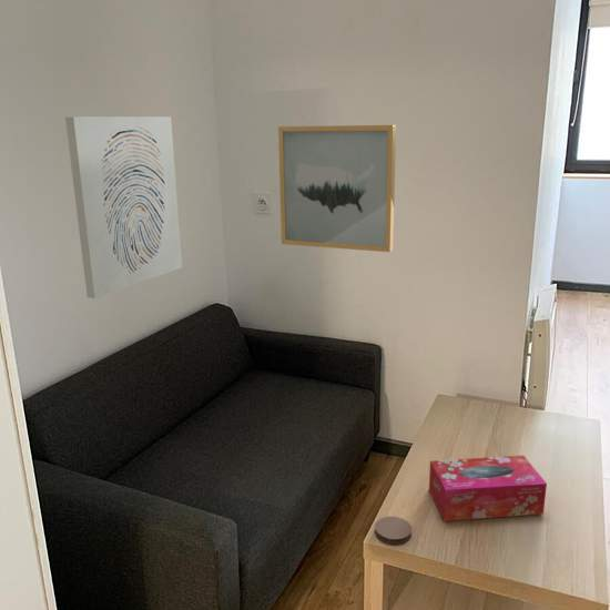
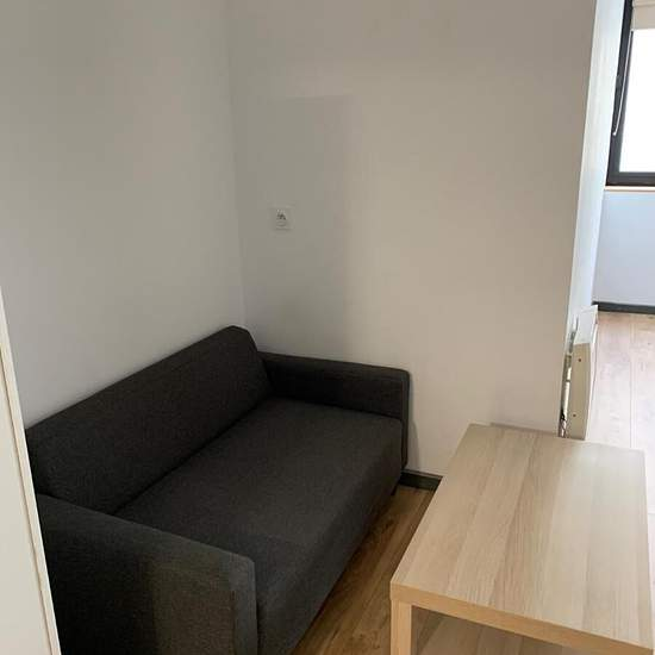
- wall art [64,115,183,299]
- tissue box [428,455,548,522]
- wall art [277,124,397,253]
- coaster [374,516,413,545]
